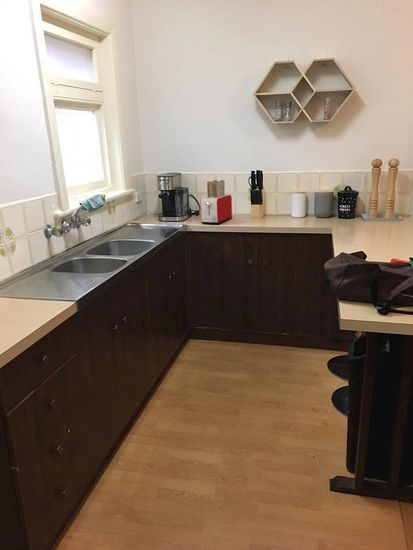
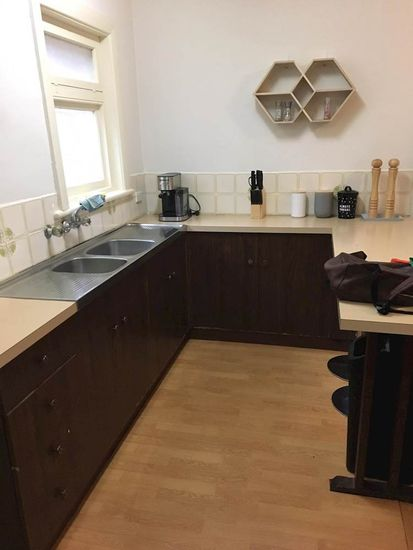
- toaster [199,179,233,225]
